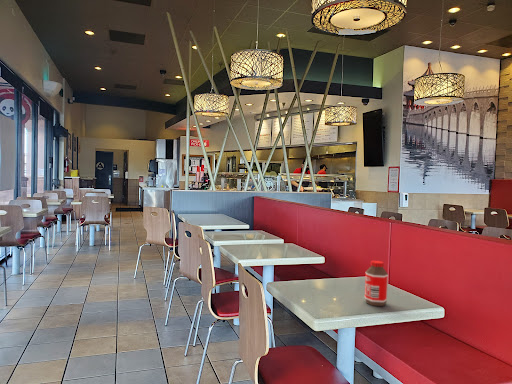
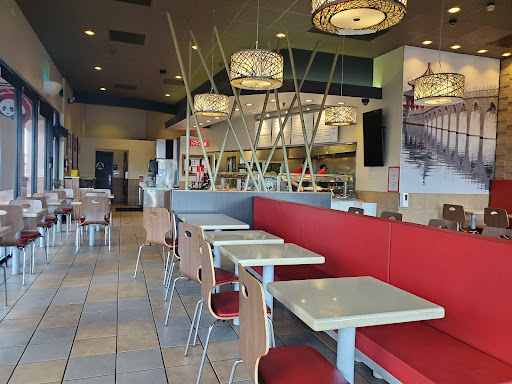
- bottle [364,260,389,307]
